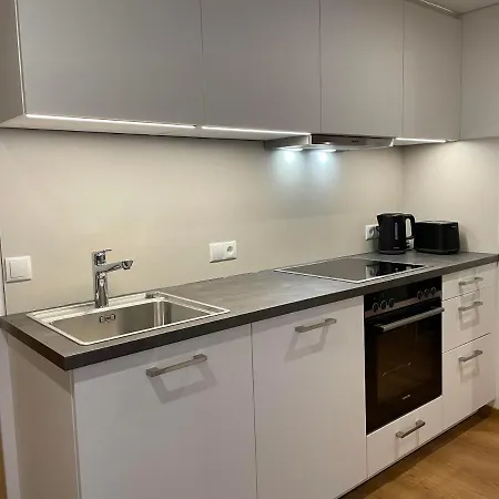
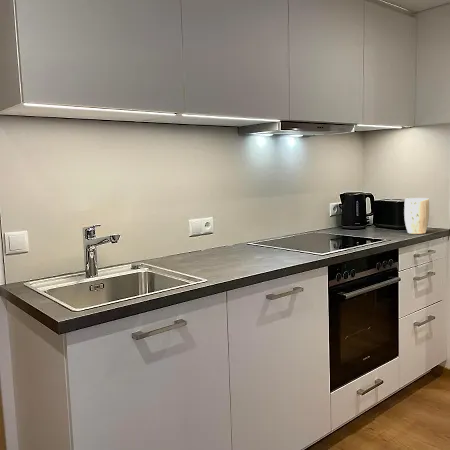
+ plant pot [403,197,430,235]
